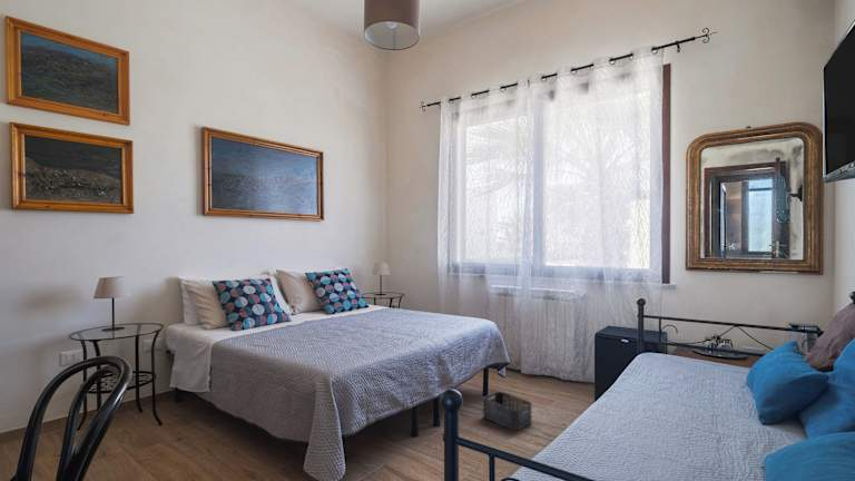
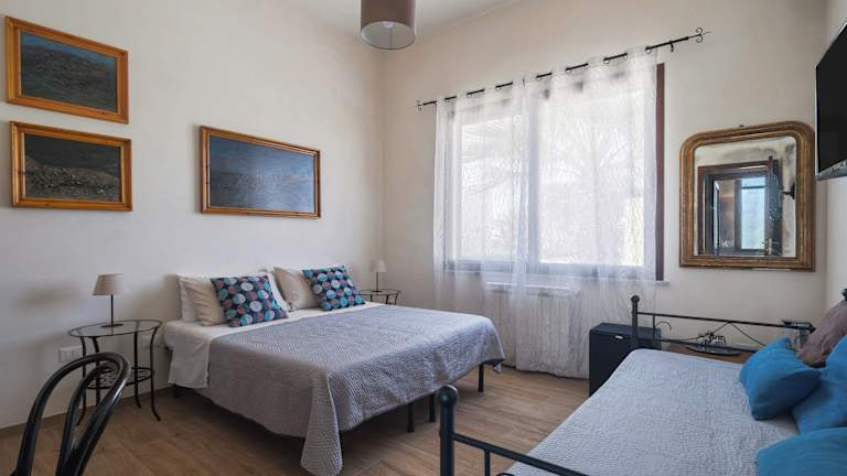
- storage bin [482,391,533,431]
